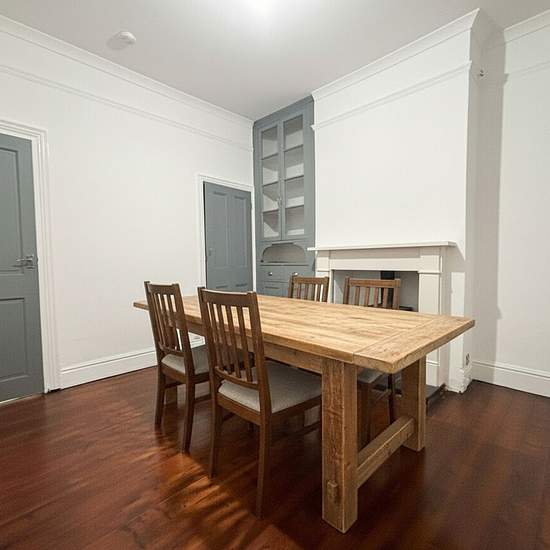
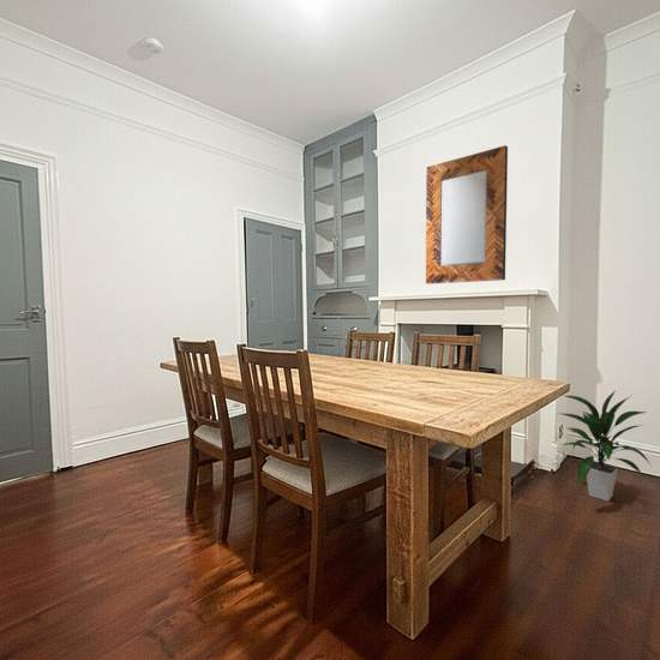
+ home mirror [425,144,509,284]
+ indoor plant [556,389,652,503]
